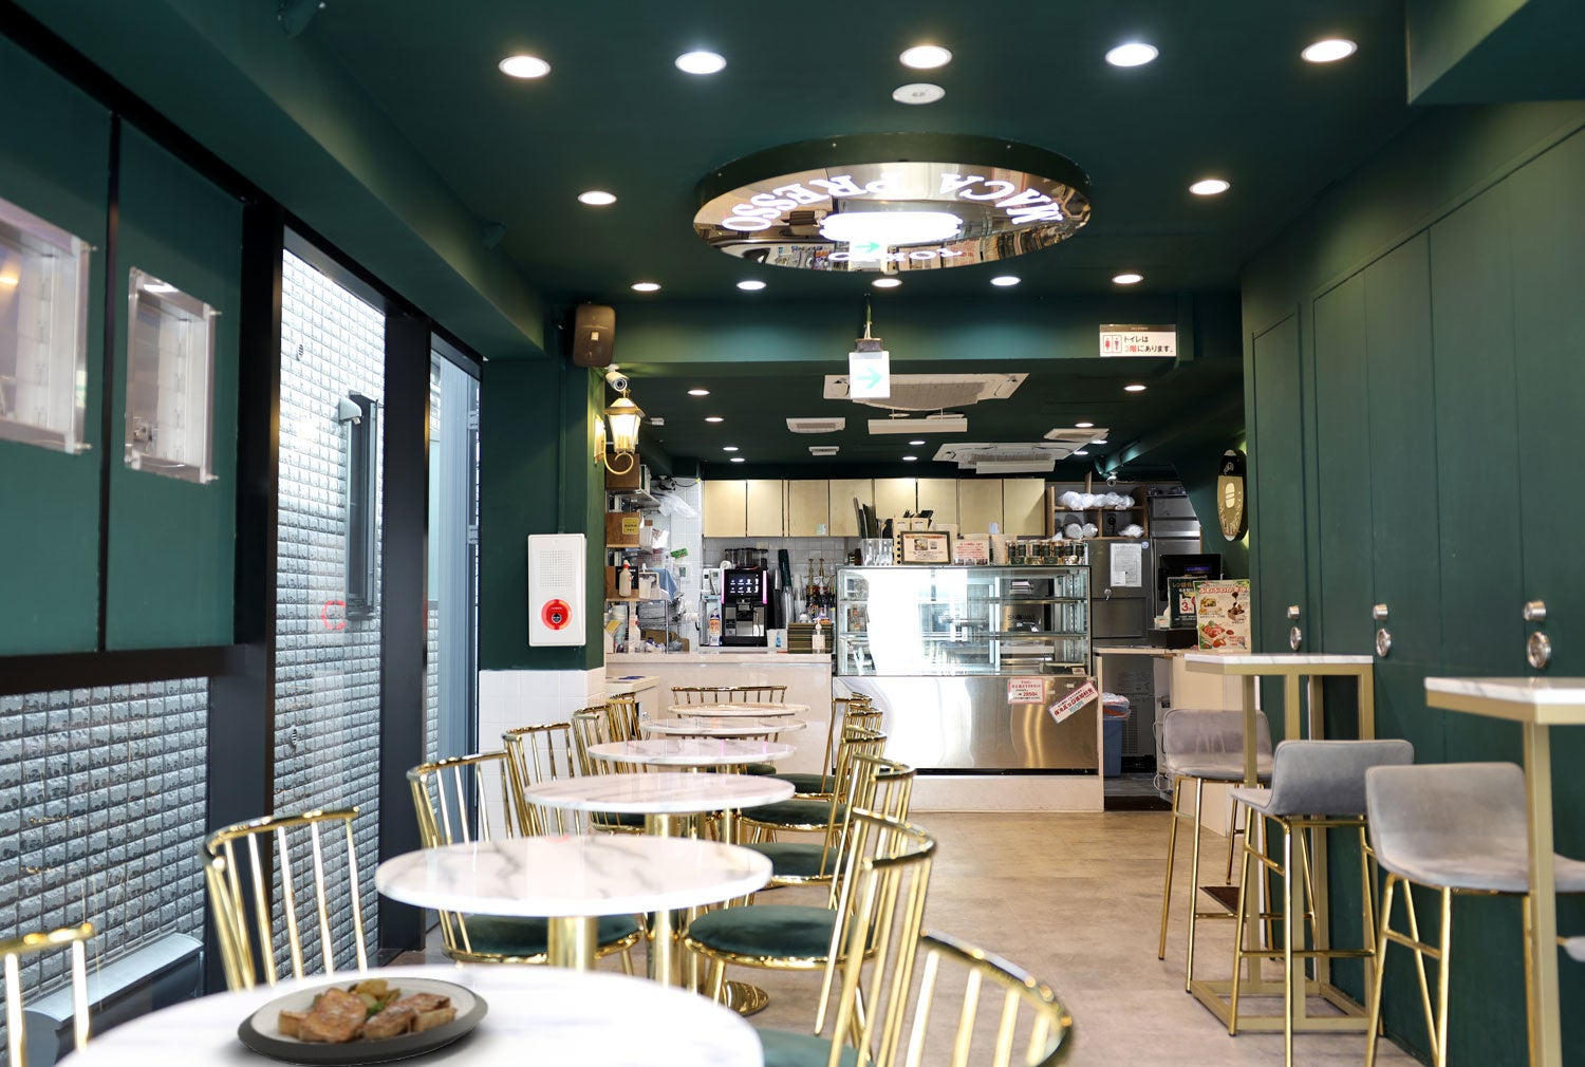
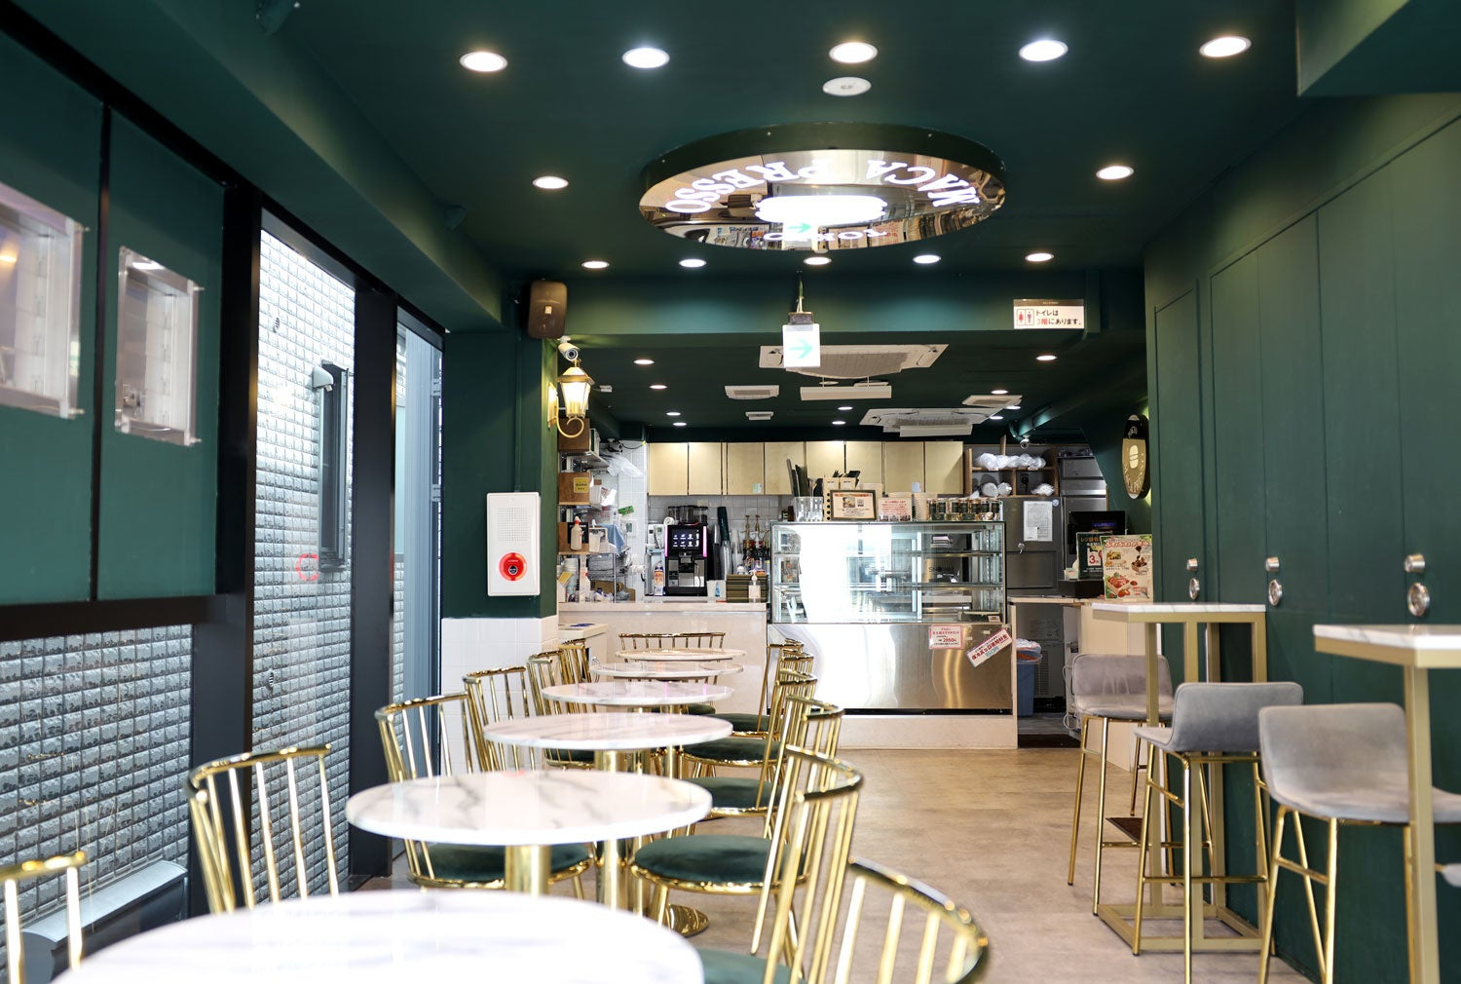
- plate [236,976,489,1067]
